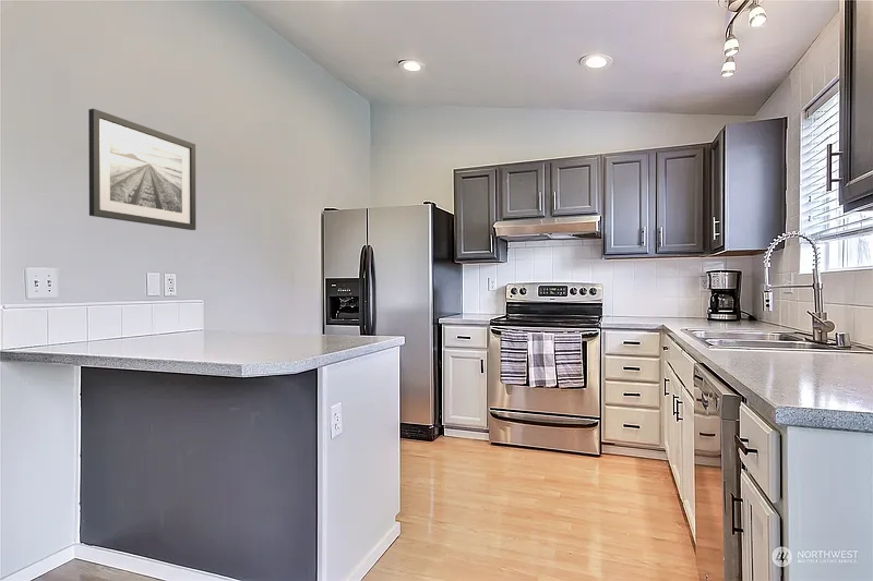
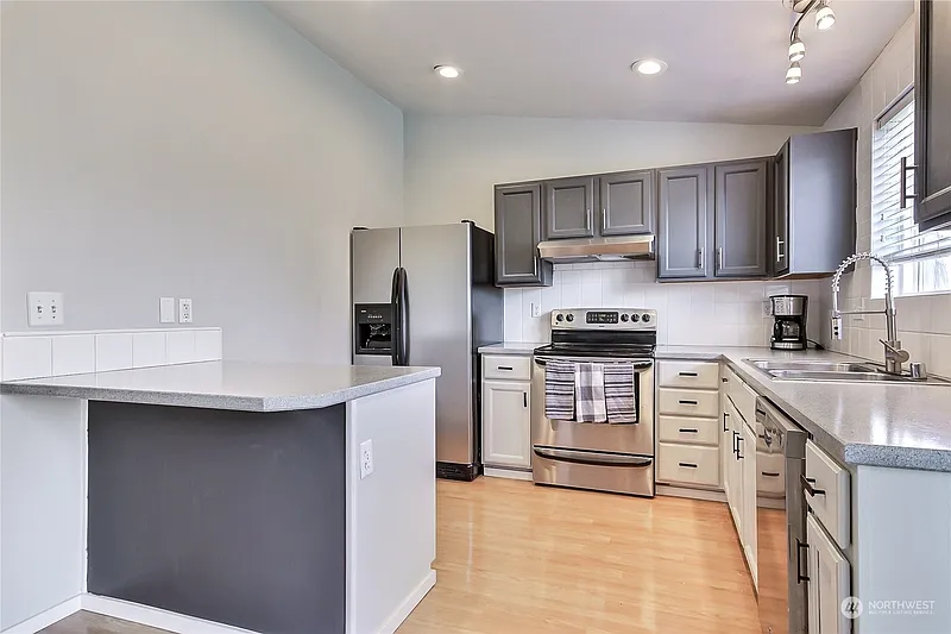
- wall art [87,108,196,231]
